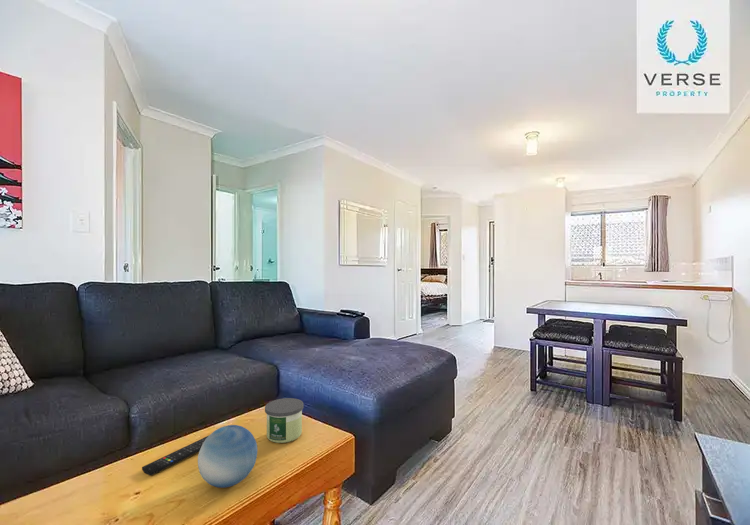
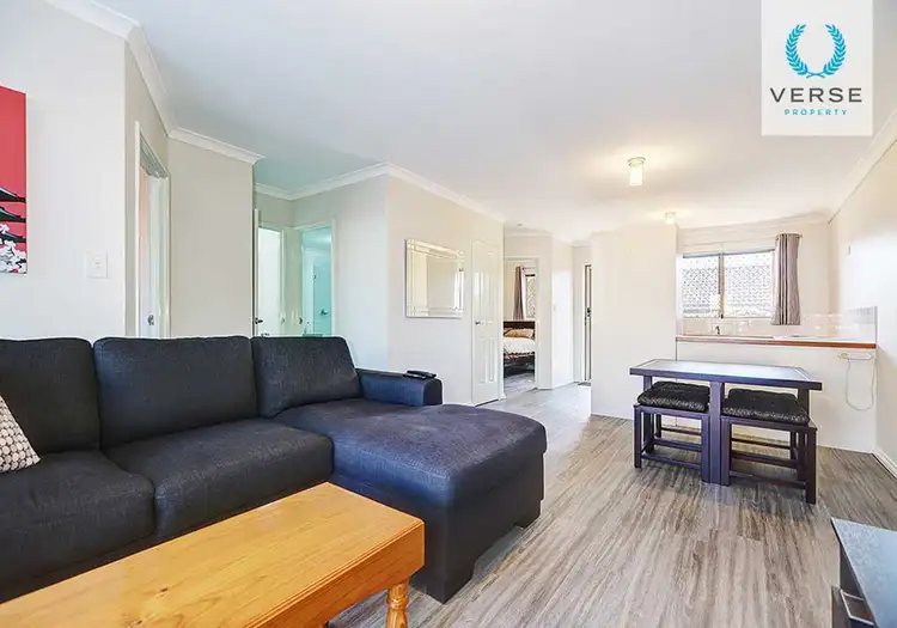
- remote control [141,435,209,476]
- candle [264,397,305,444]
- decorative ball [197,424,258,489]
